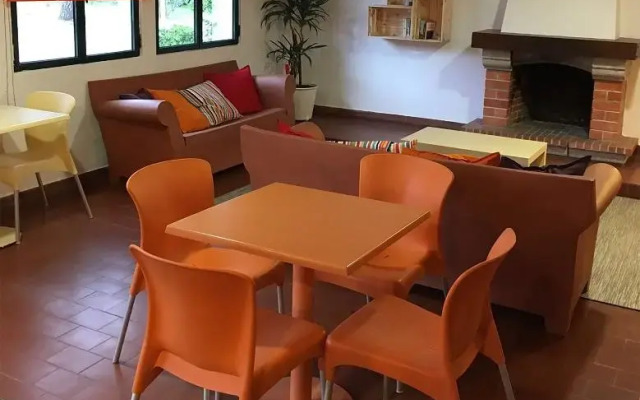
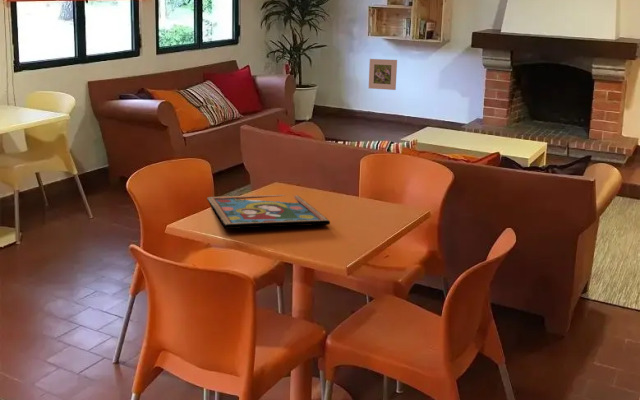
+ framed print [368,58,398,91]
+ framed painting [206,194,331,230]
